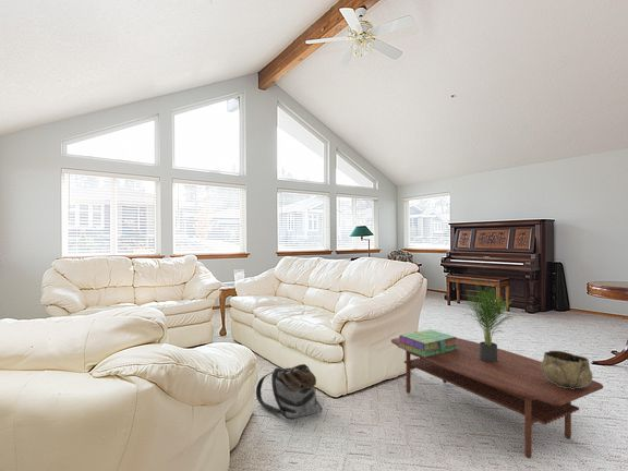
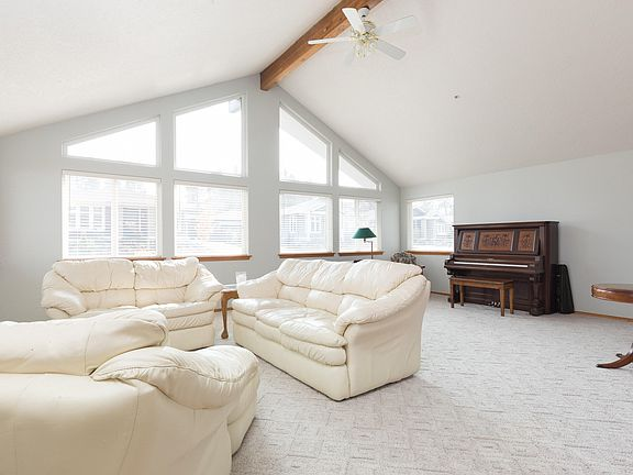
- decorative bowl [541,350,593,389]
- stack of books [397,328,458,358]
- coffee table [390,337,604,459]
- potted plant [466,279,519,362]
- backpack [255,363,324,421]
